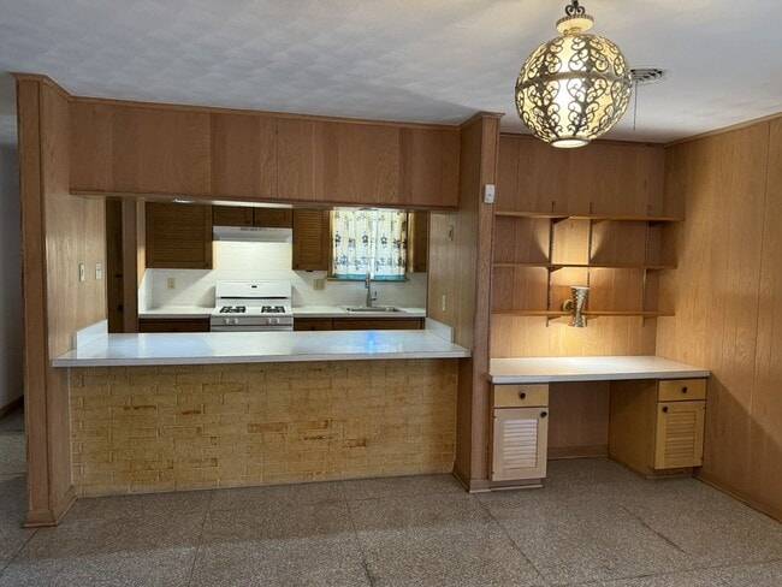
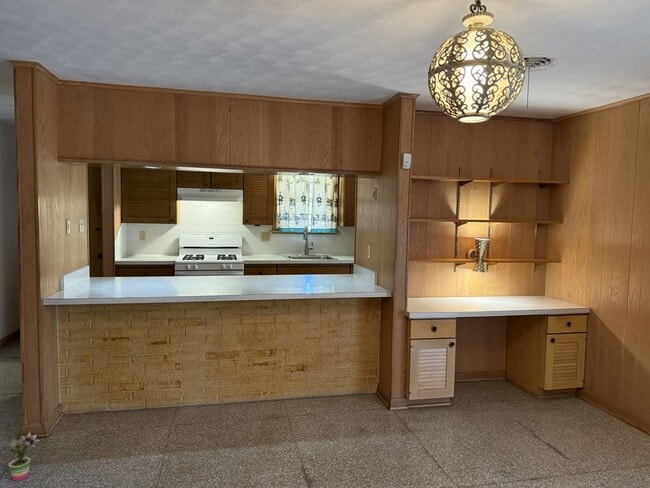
+ potted plant [5,426,41,482]
